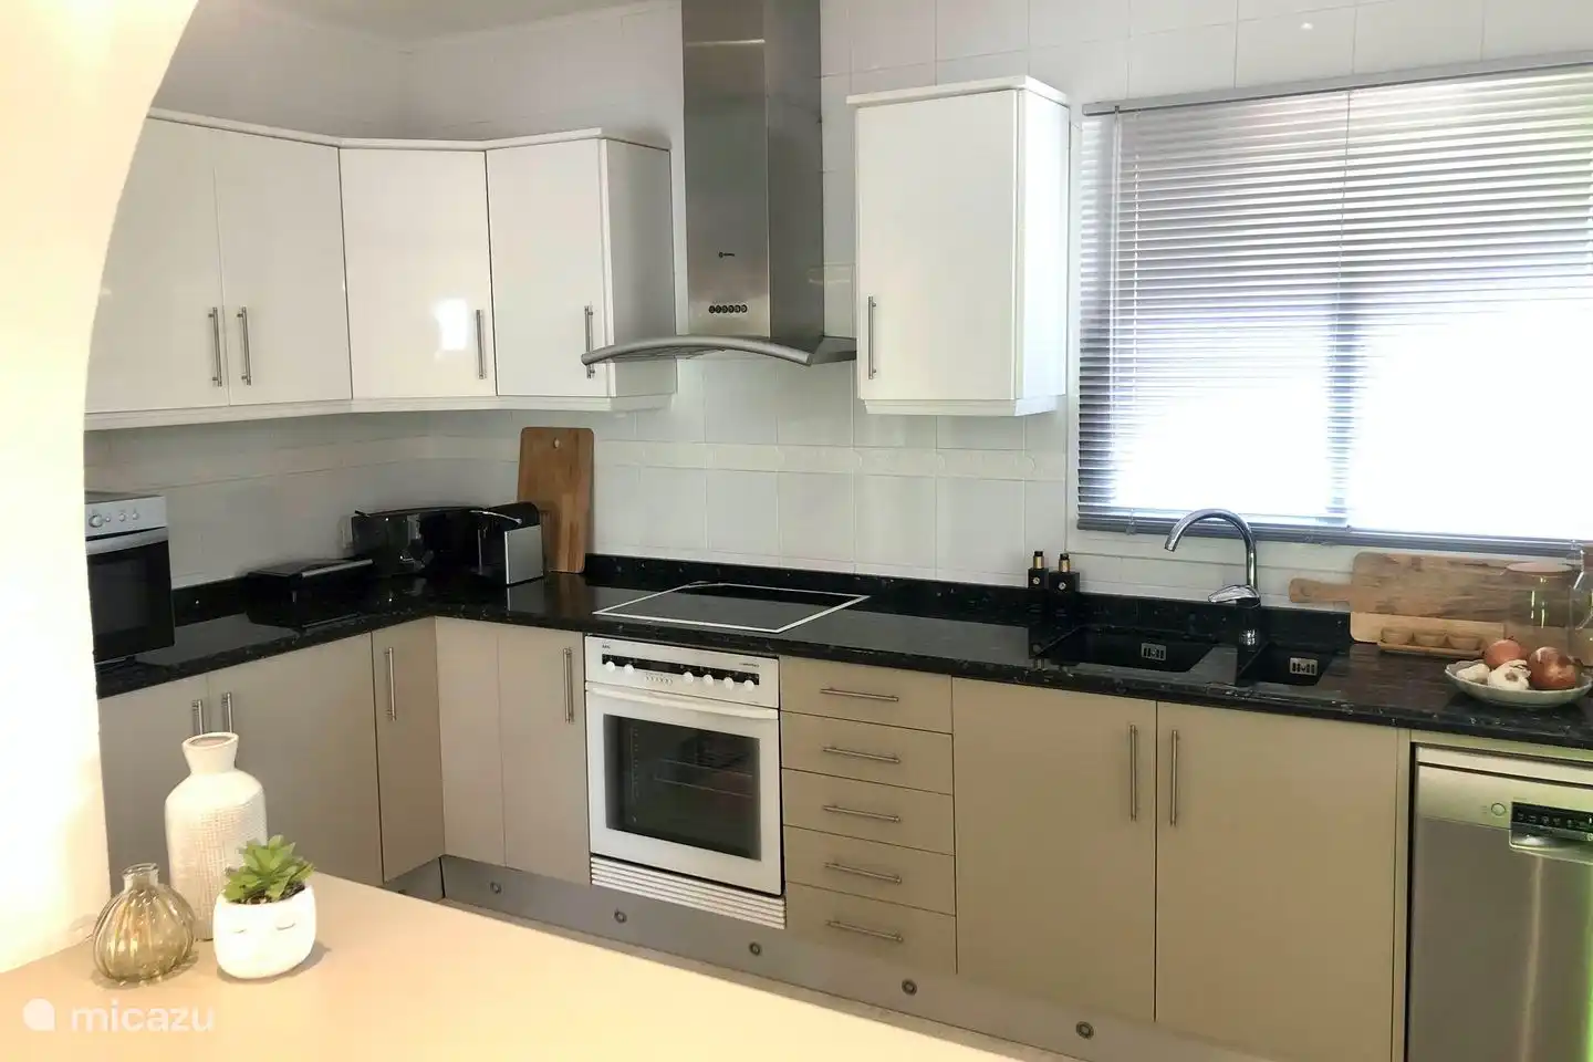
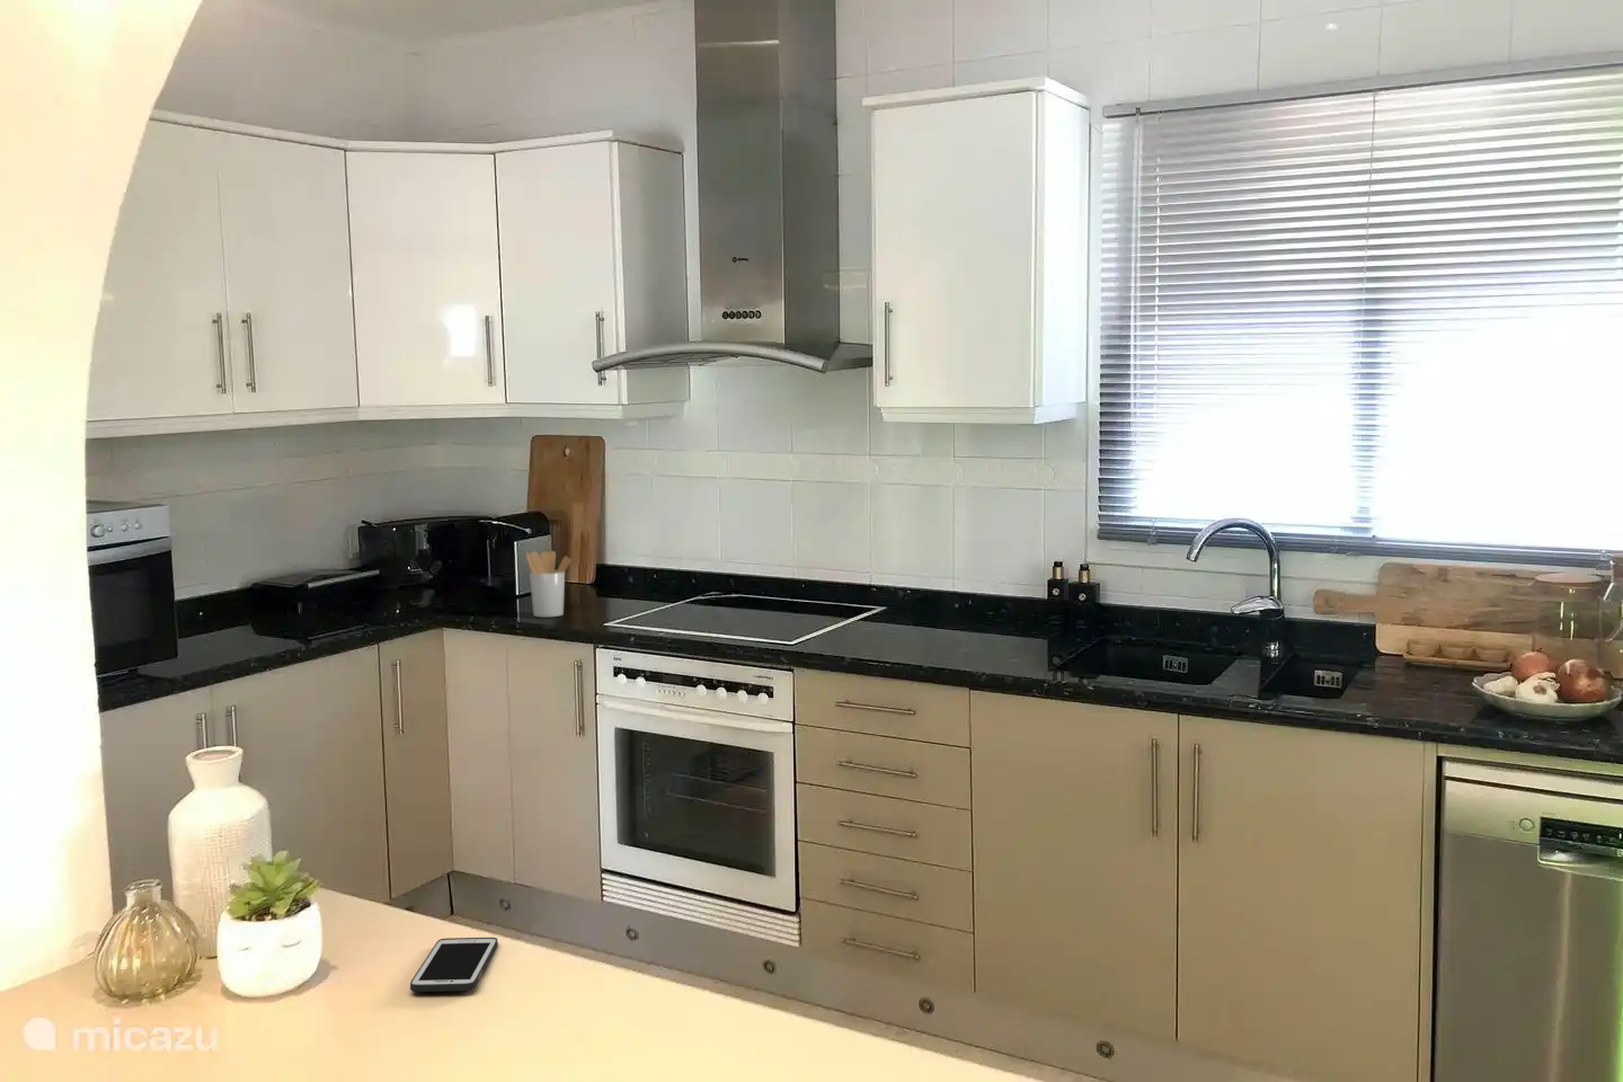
+ utensil holder [525,549,572,618]
+ cell phone [409,937,499,993]
